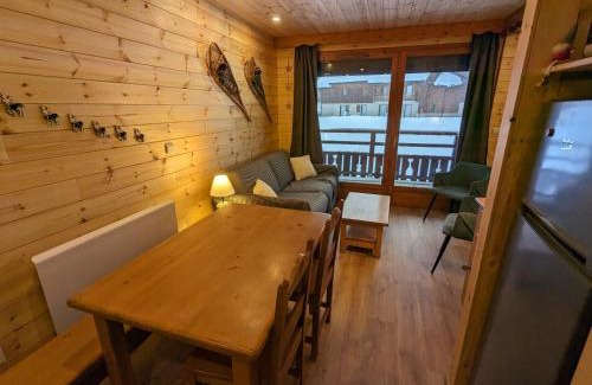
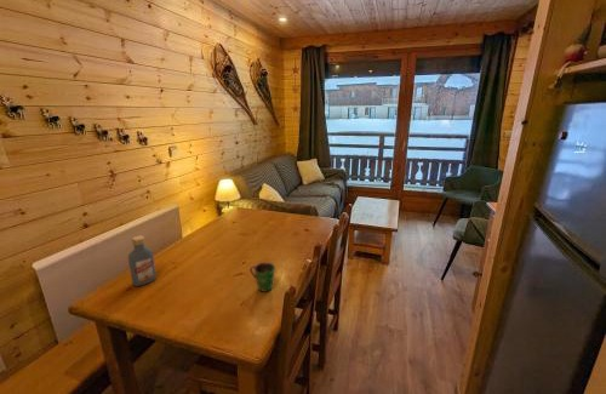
+ cup [248,262,276,293]
+ vodka [127,235,158,287]
